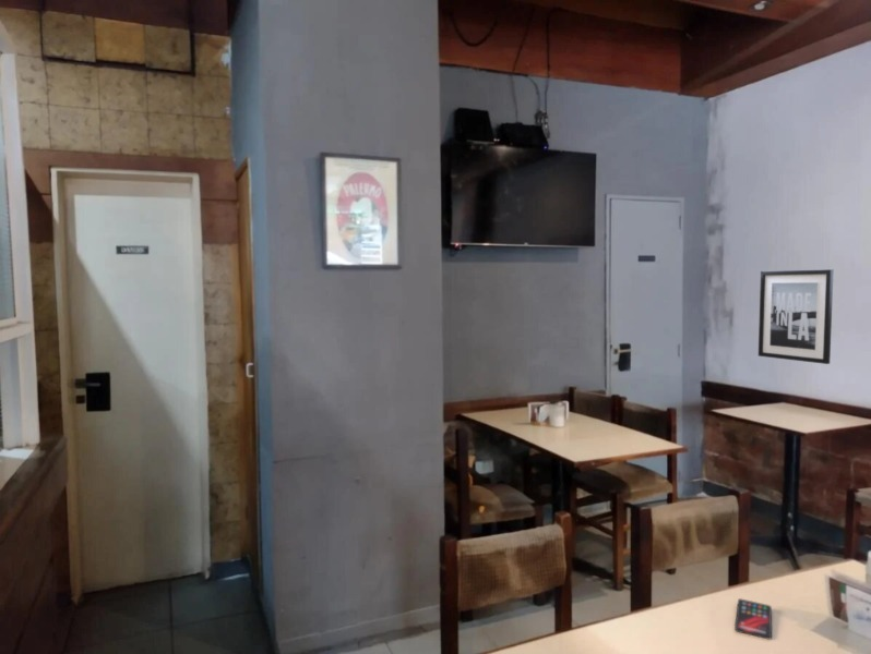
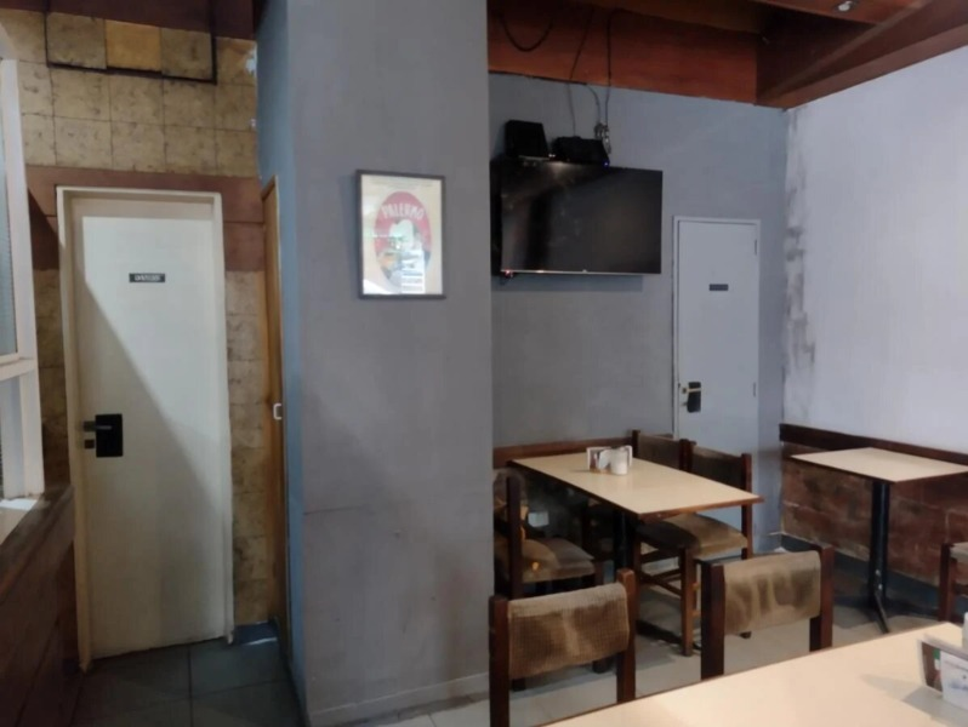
- smartphone [733,597,773,641]
- wall art [757,268,835,365]
